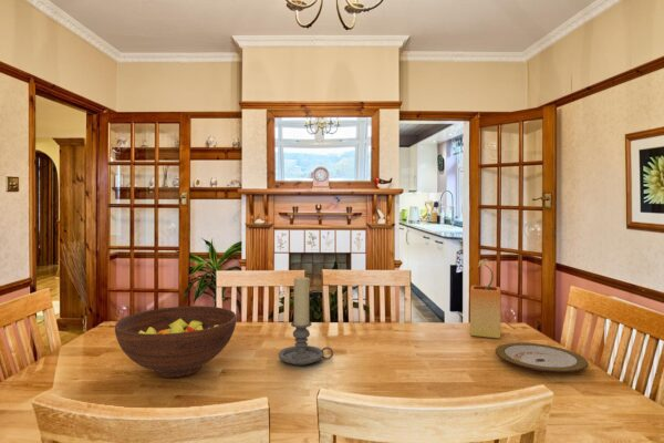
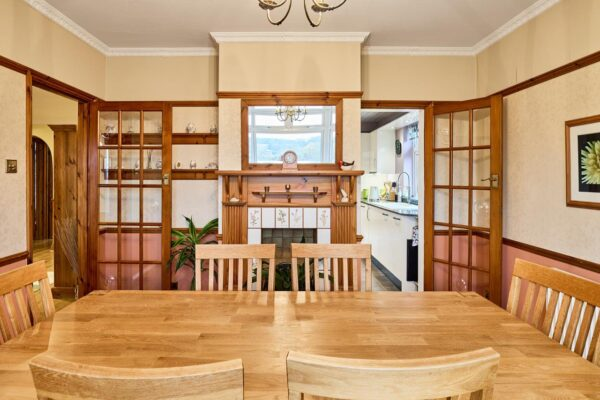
- potted plant [469,258,502,340]
- plate [495,341,589,373]
- fruit bowl [114,305,238,379]
- candle holder [278,275,334,367]
